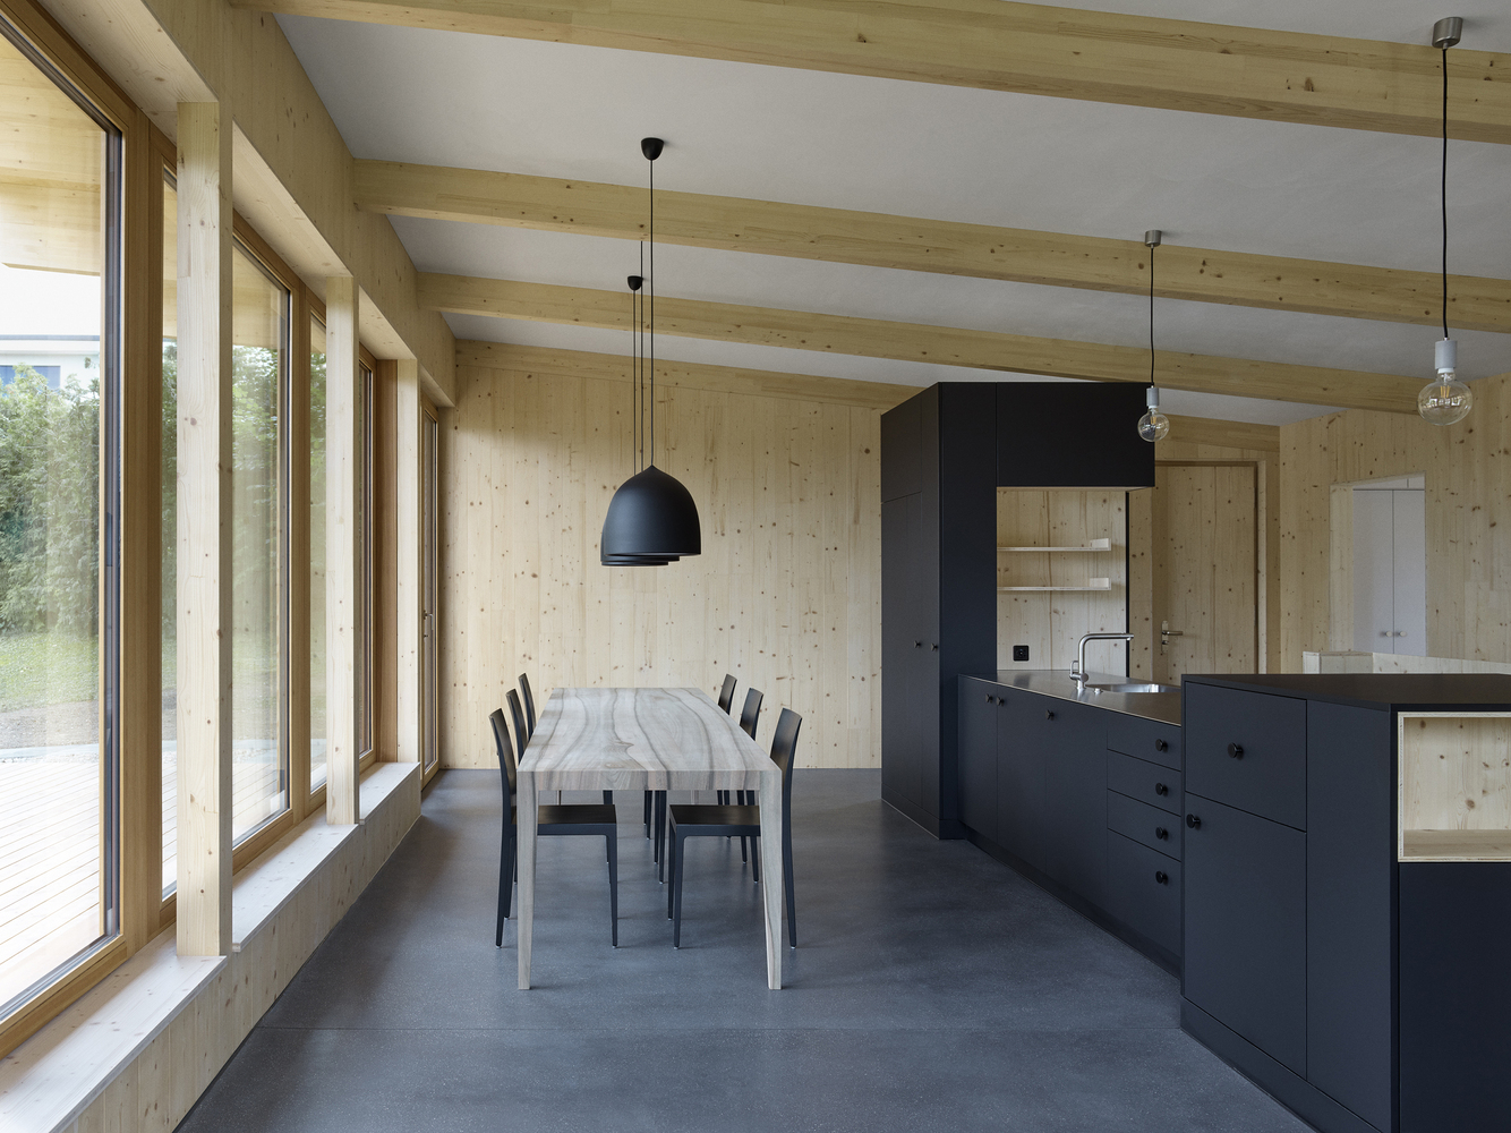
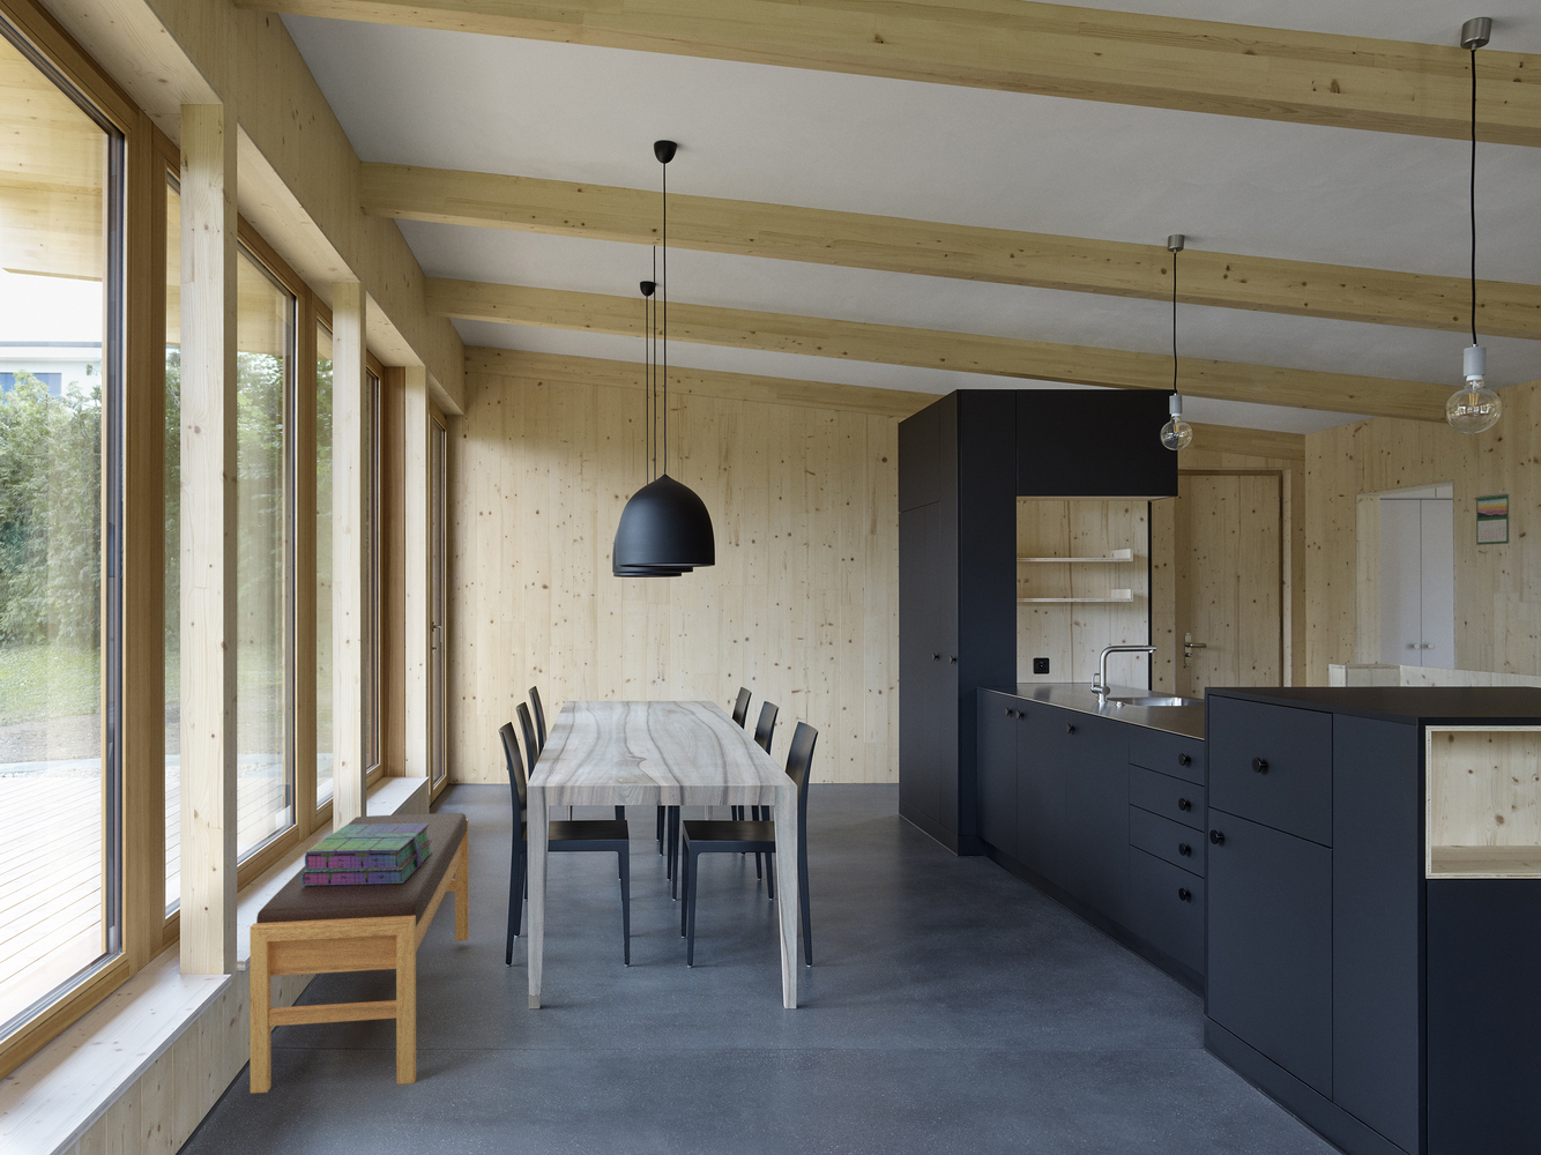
+ calendar [1475,493,1511,546]
+ stack of books [301,824,433,886]
+ bench [250,812,470,1094]
